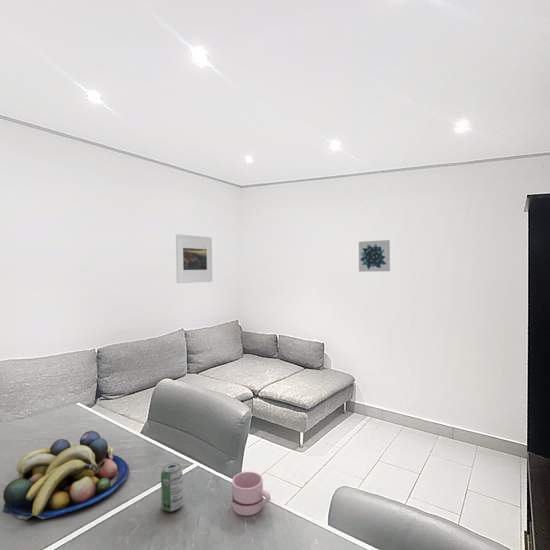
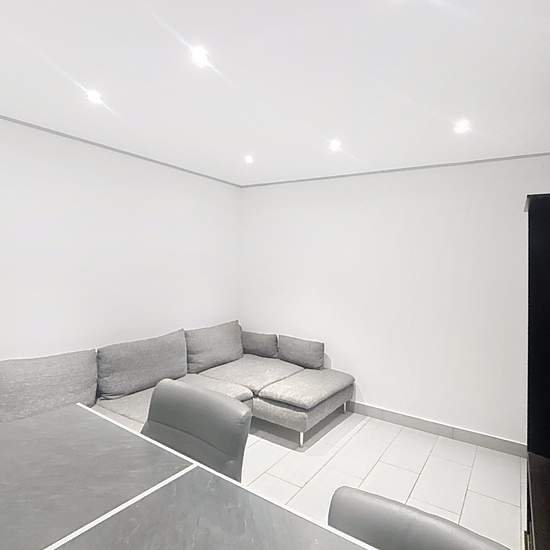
- beverage can [160,462,184,513]
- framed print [175,233,213,284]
- wall art [358,239,391,273]
- mug [231,471,272,517]
- fruit bowl [1,430,130,521]
